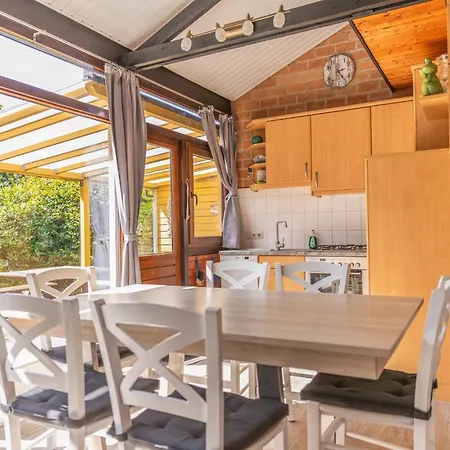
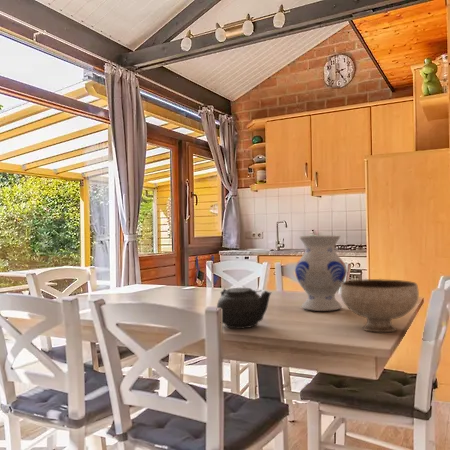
+ teapot [216,287,273,330]
+ vase [294,235,348,312]
+ bowl [340,278,420,333]
